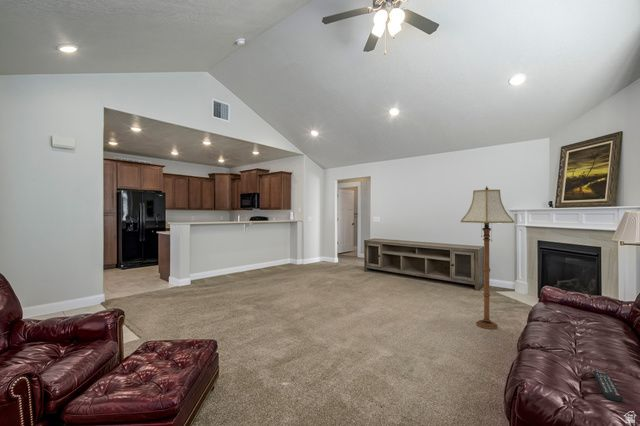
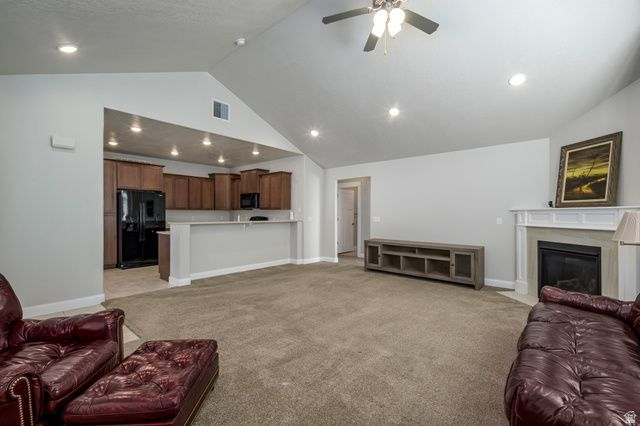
- floor lamp [460,185,515,330]
- remote control [592,370,623,402]
